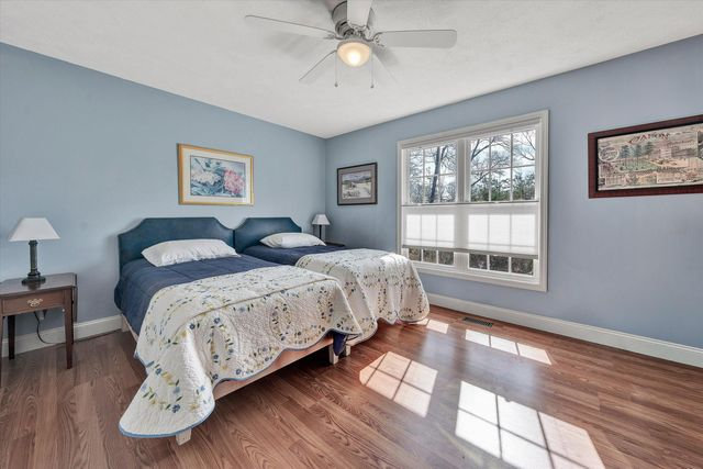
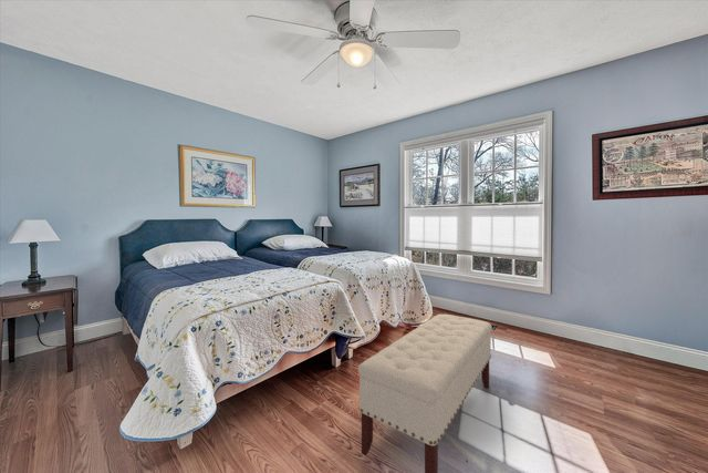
+ bench [357,313,493,473]
